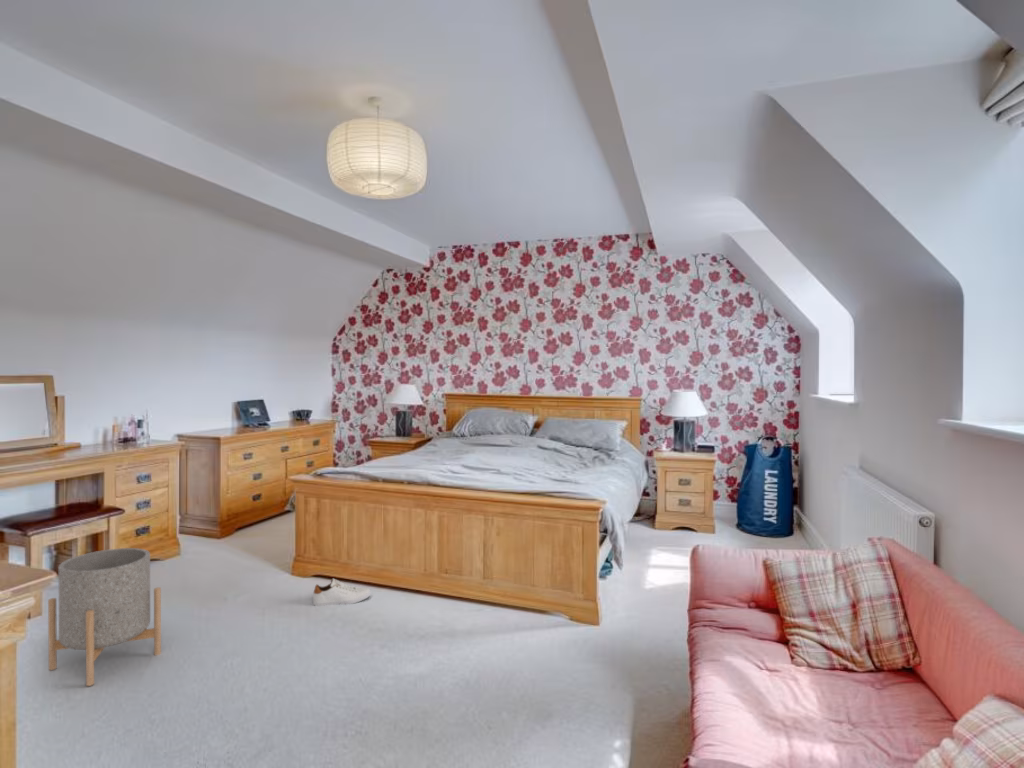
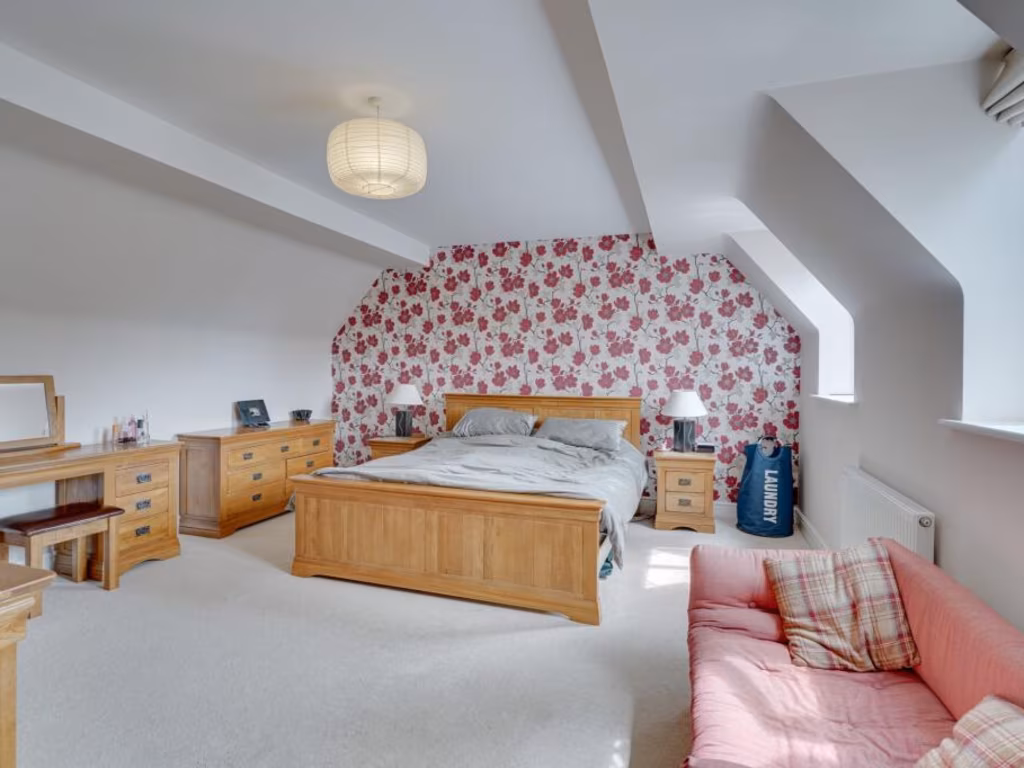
- shoe [312,578,372,607]
- planter [47,547,162,687]
